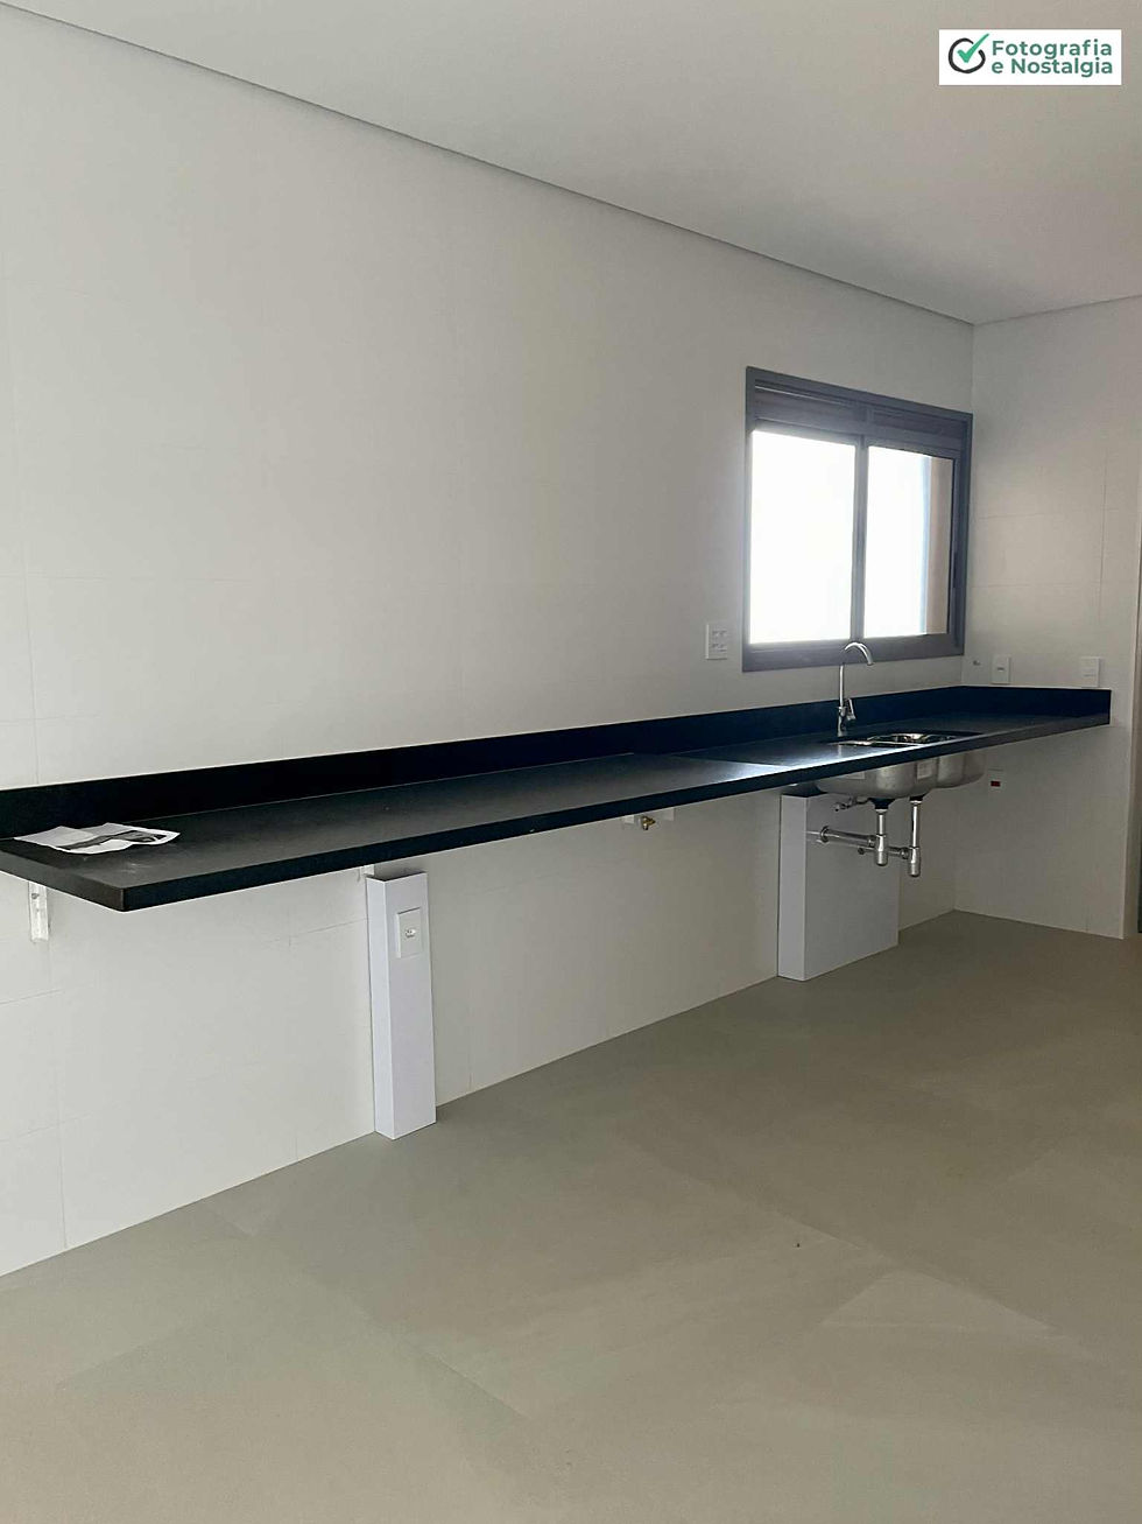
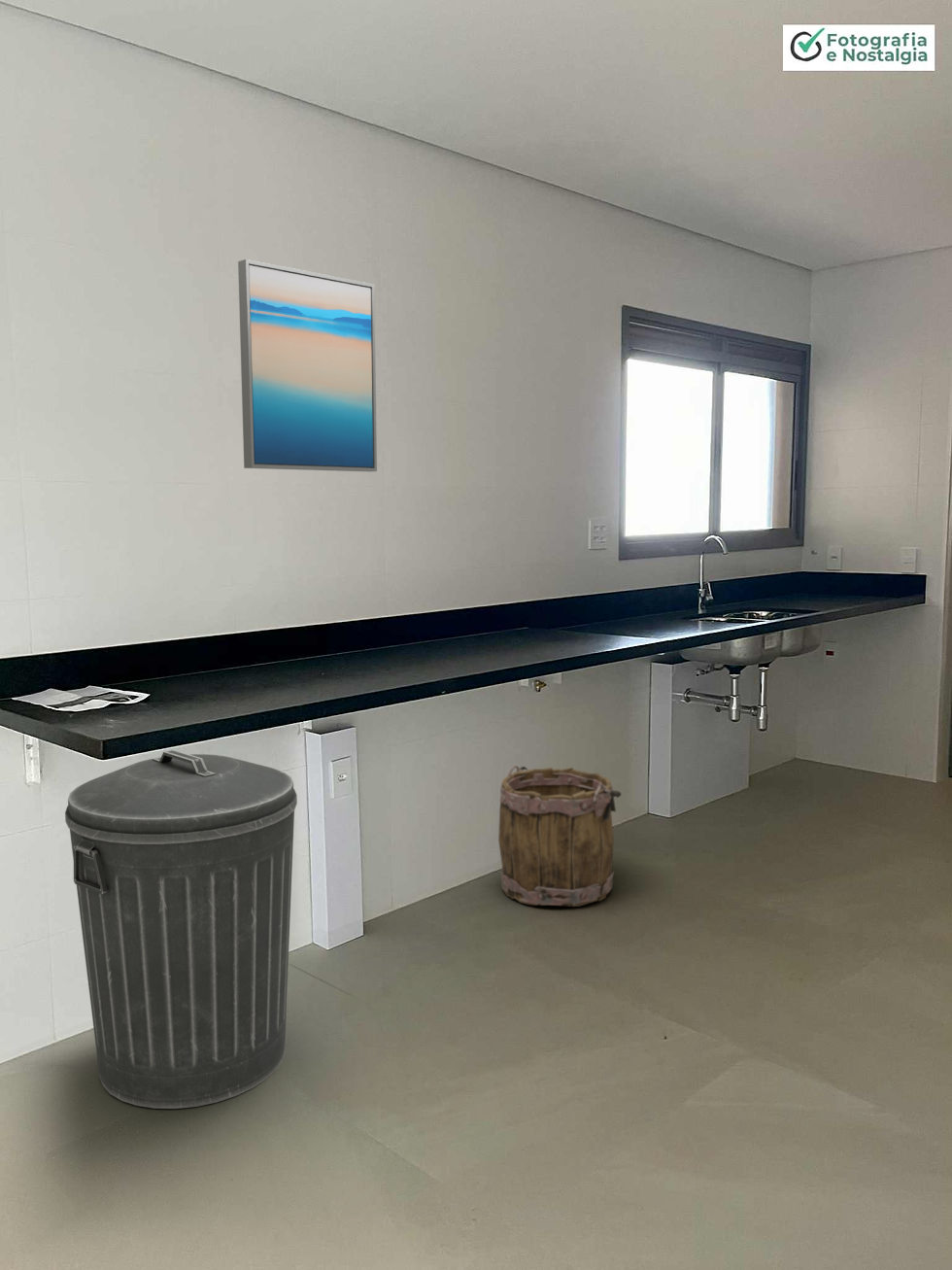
+ bucket [497,764,623,908]
+ wall art [237,258,378,472]
+ trash can [64,749,298,1110]
